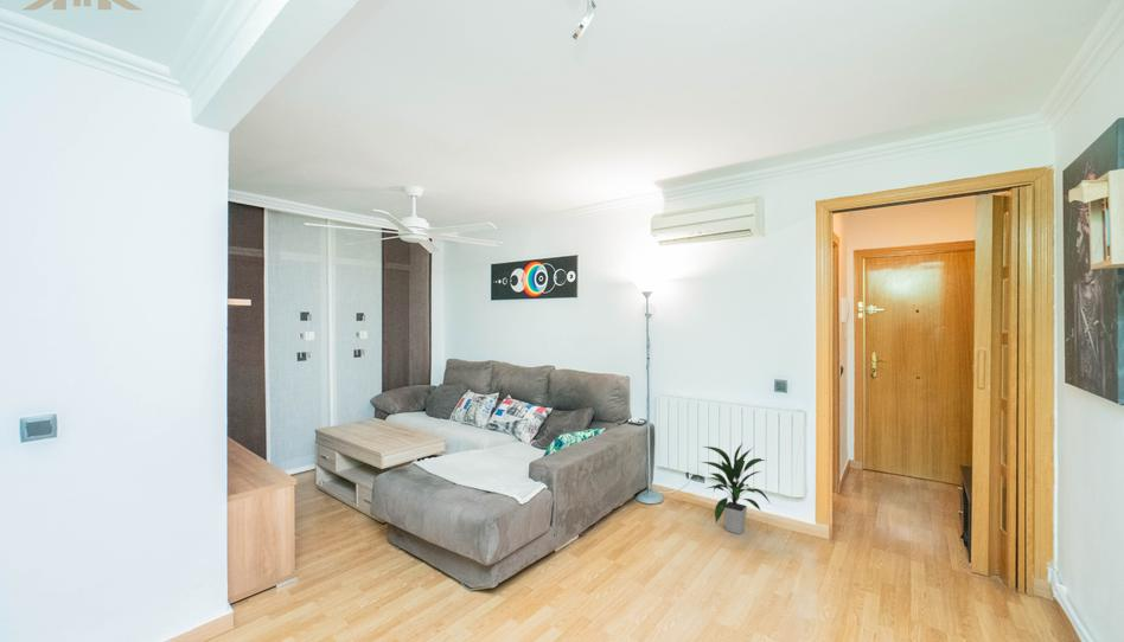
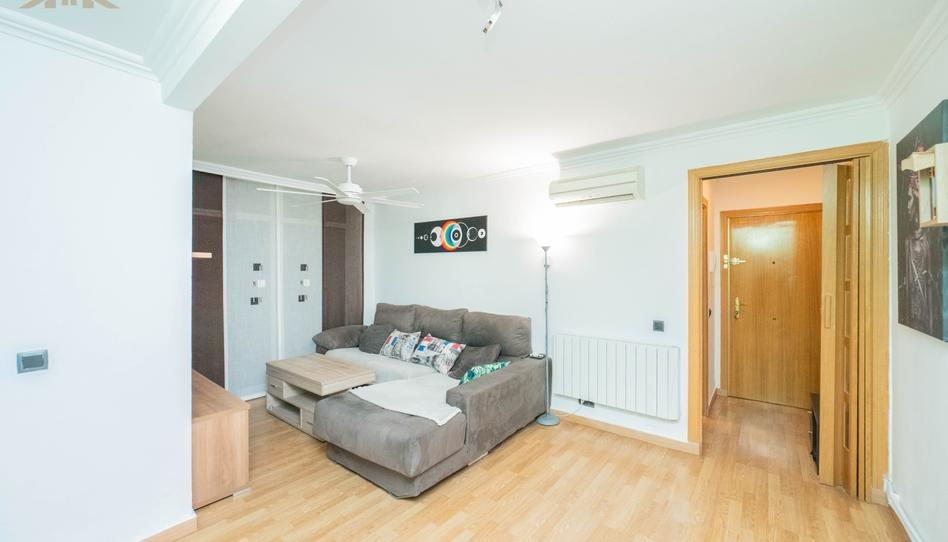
- indoor plant [701,441,771,535]
